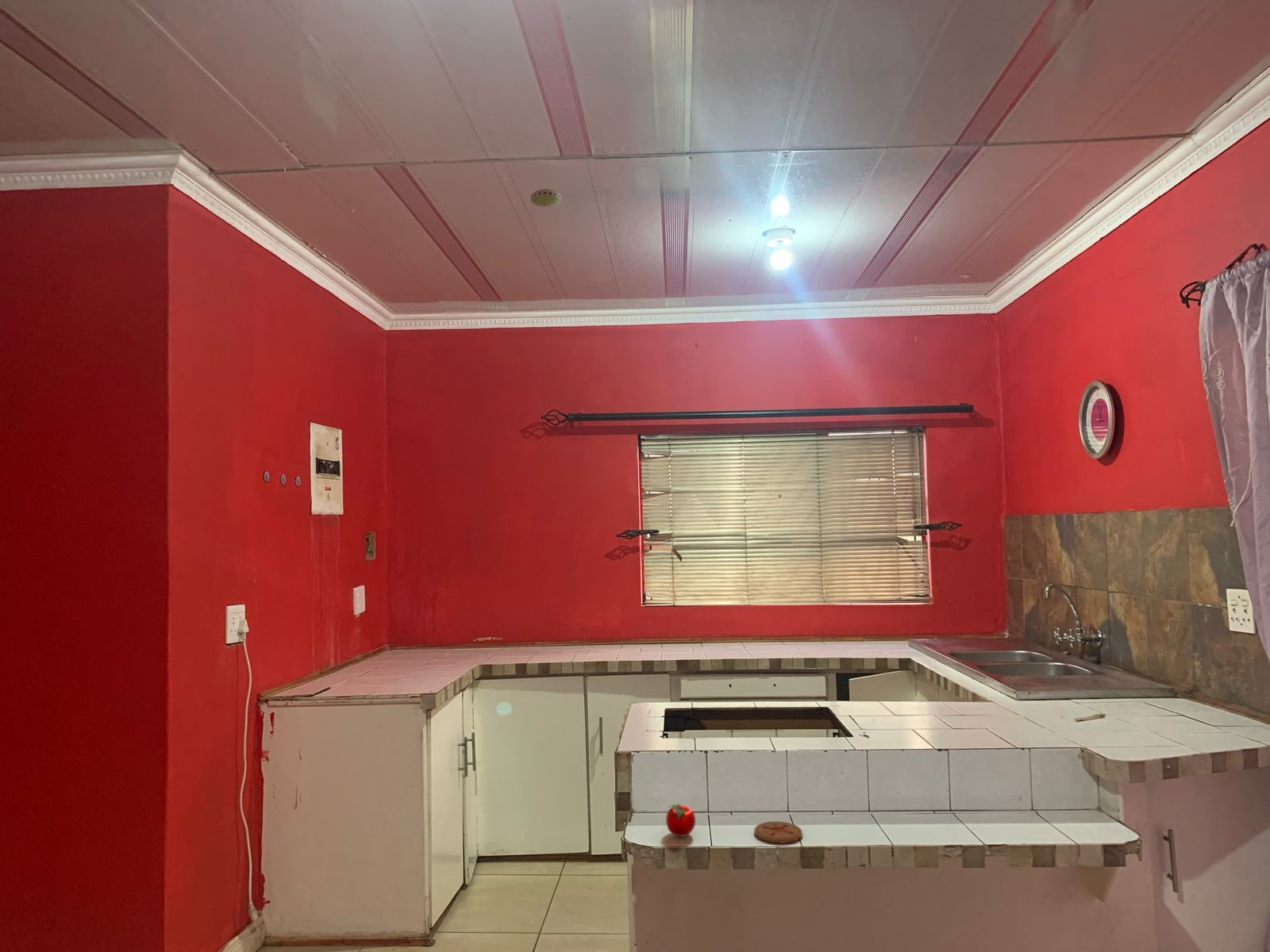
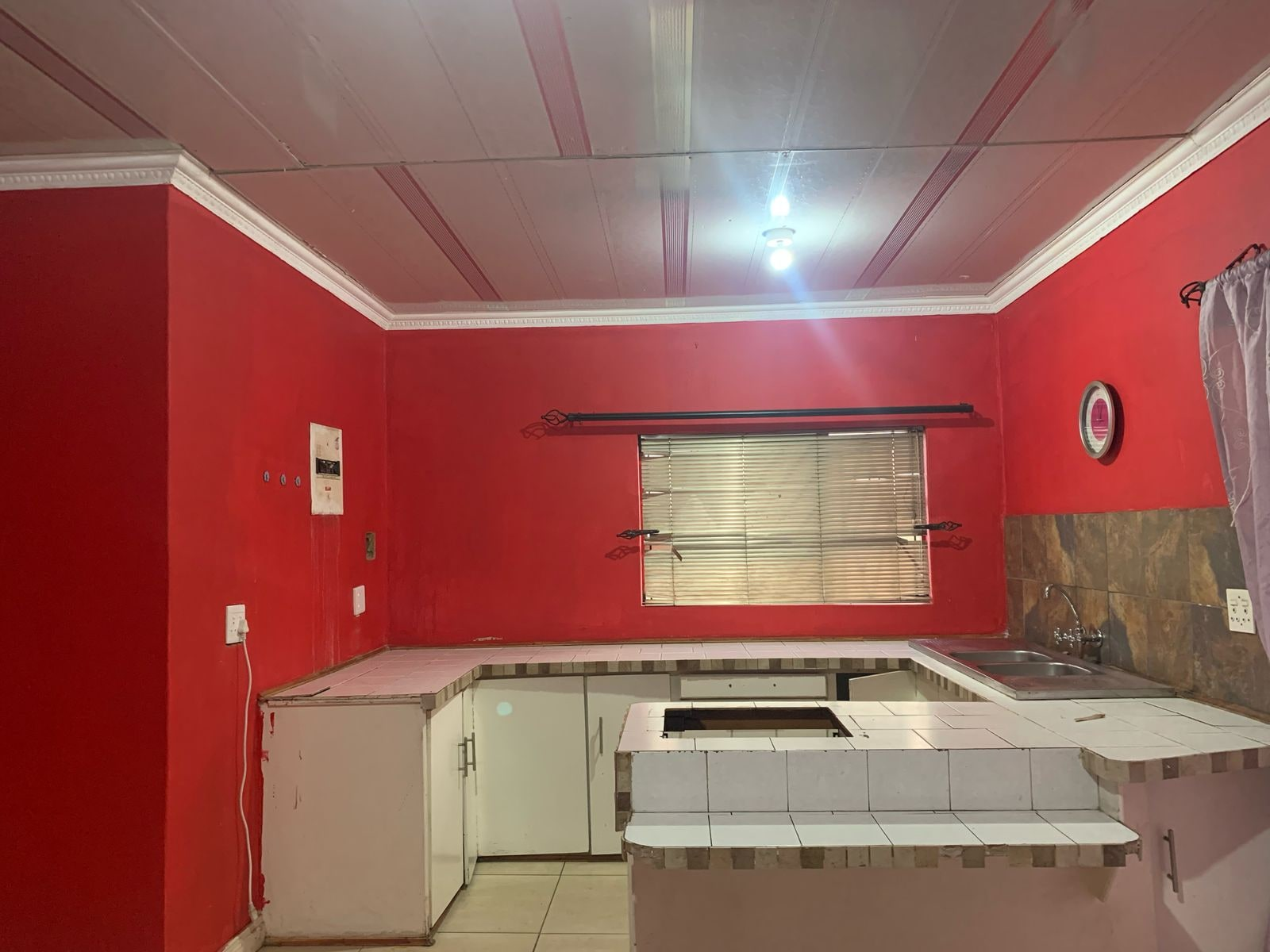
- coaster [753,820,803,843]
- apple [665,803,696,838]
- smoke detector [530,188,562,208]
